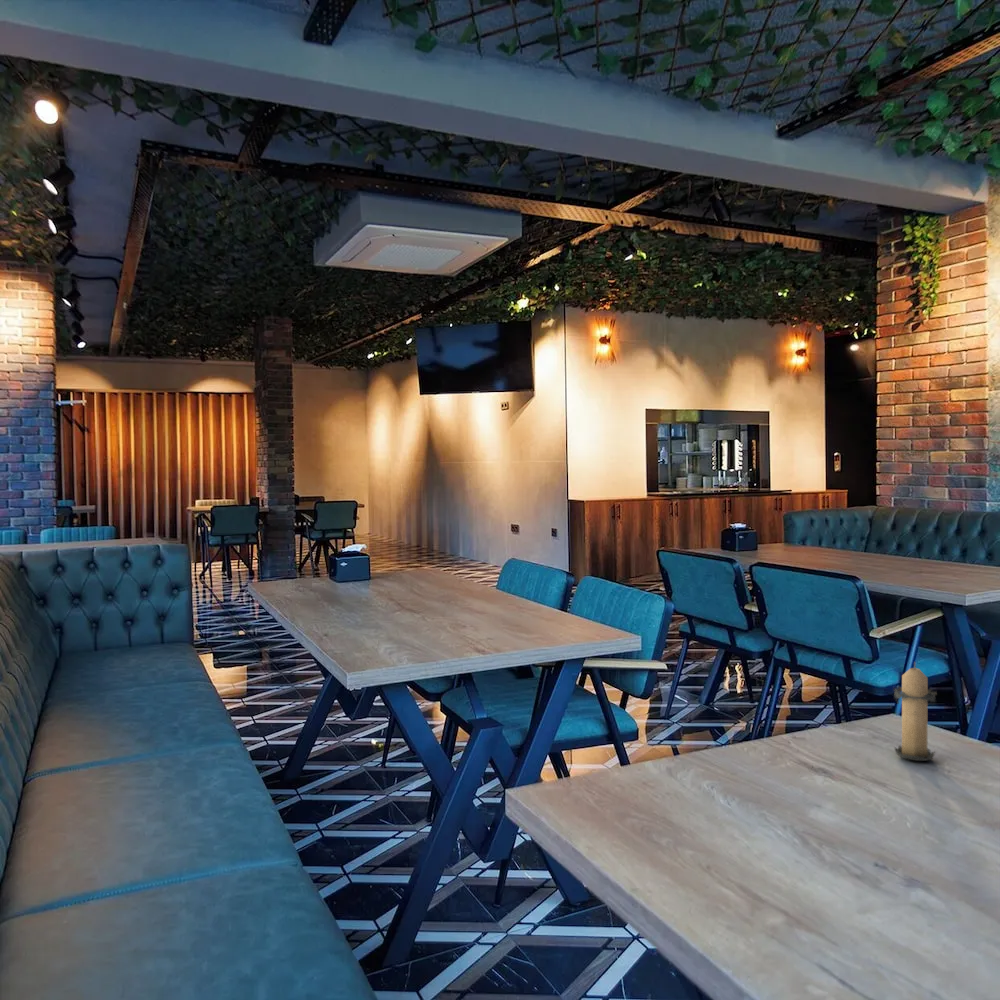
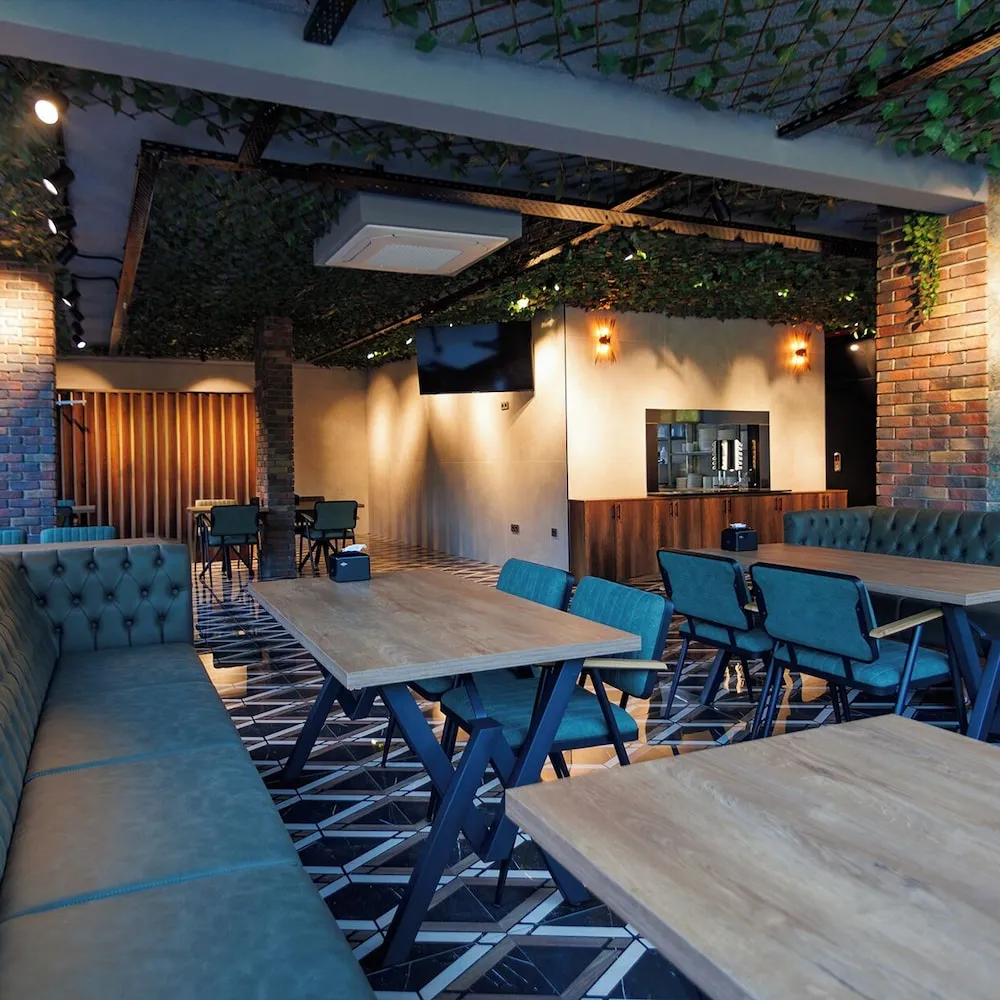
- candle [892,661,939,762]
